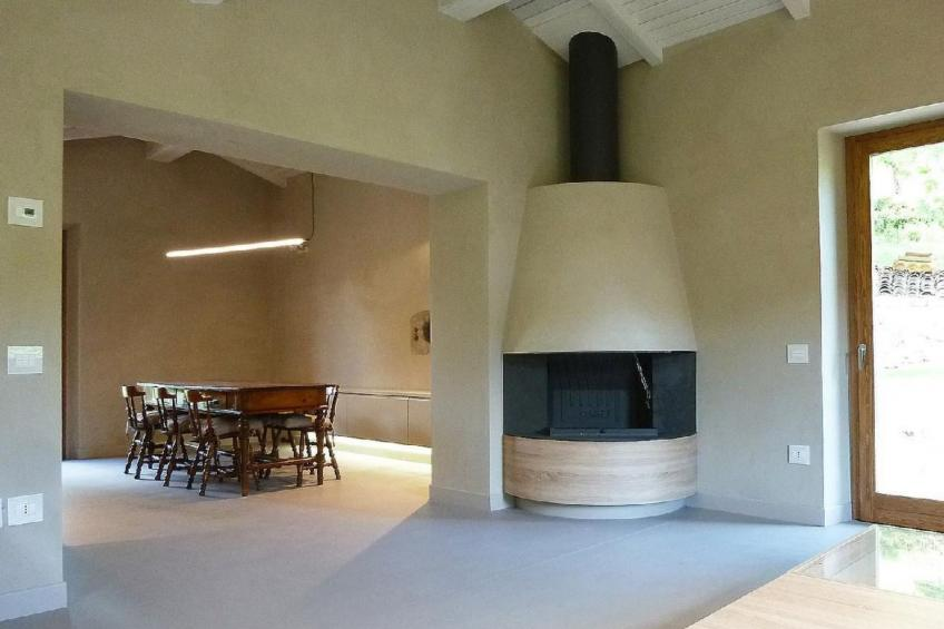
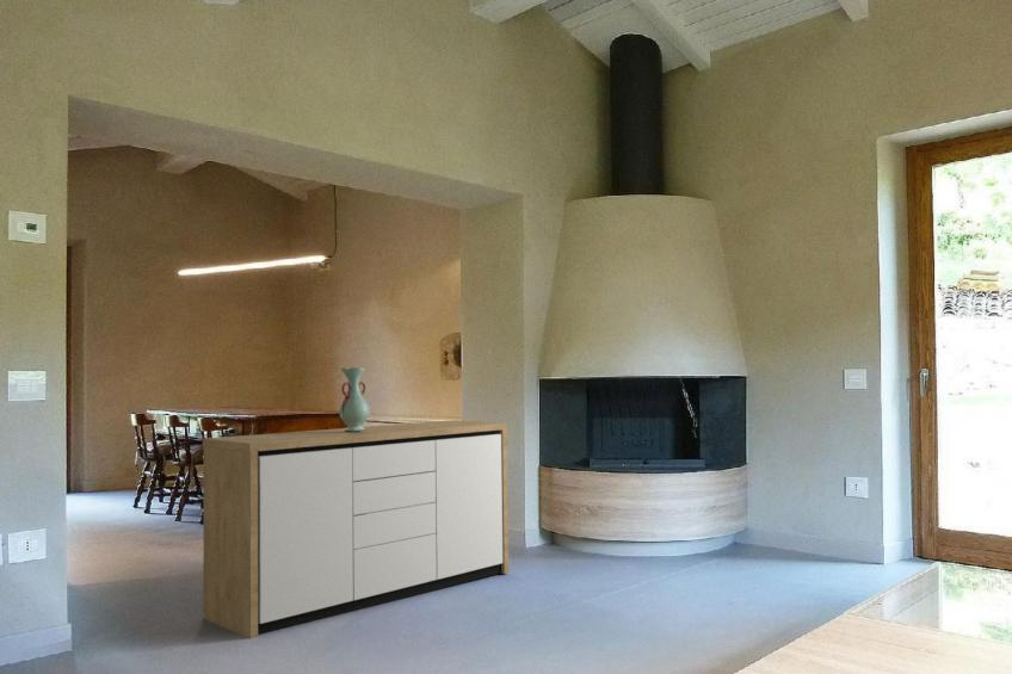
+ sideboard [202,419,510,639]
+ decorative vase [338,366,371,432]
